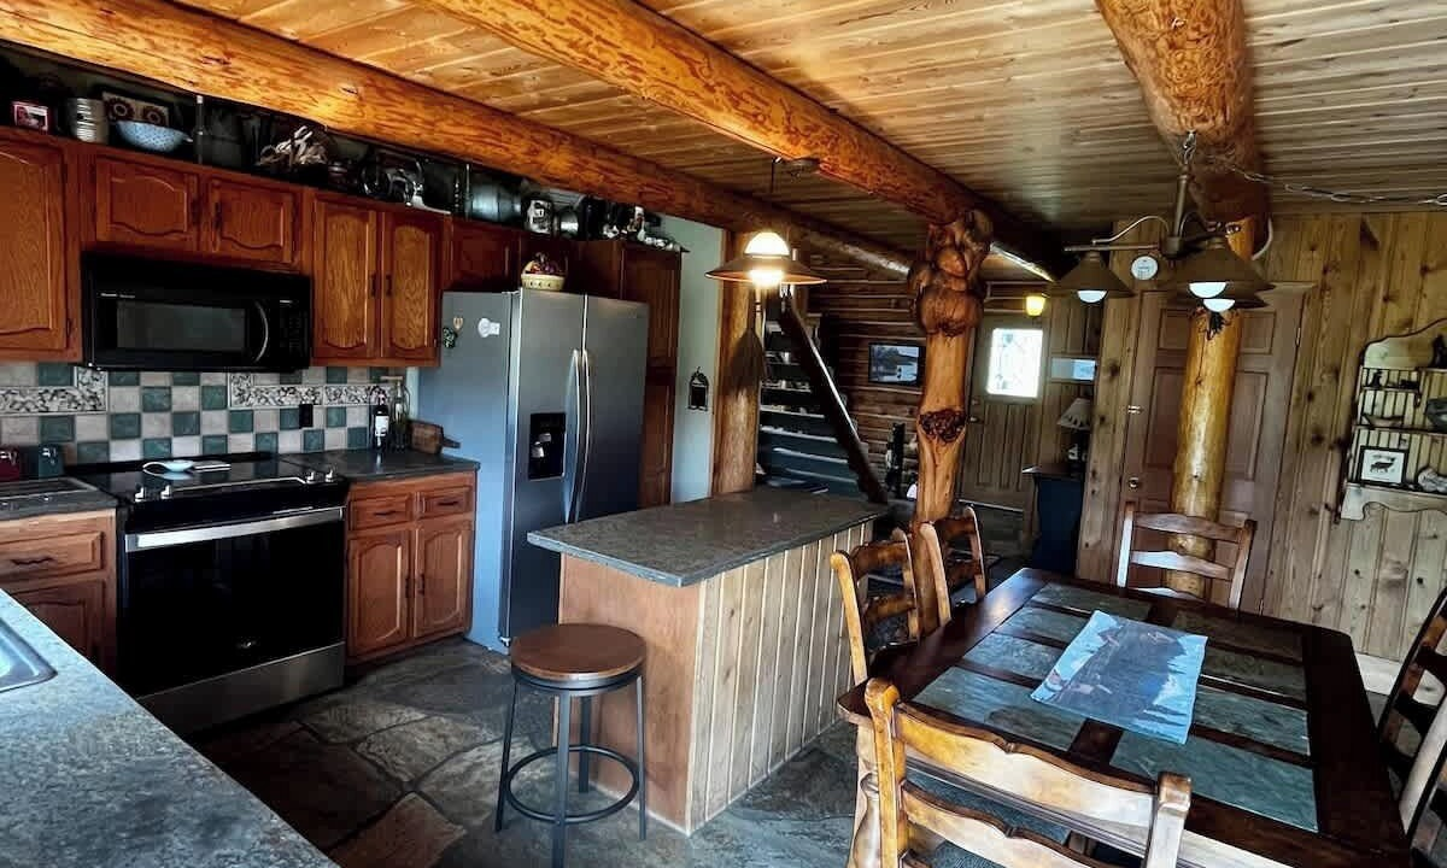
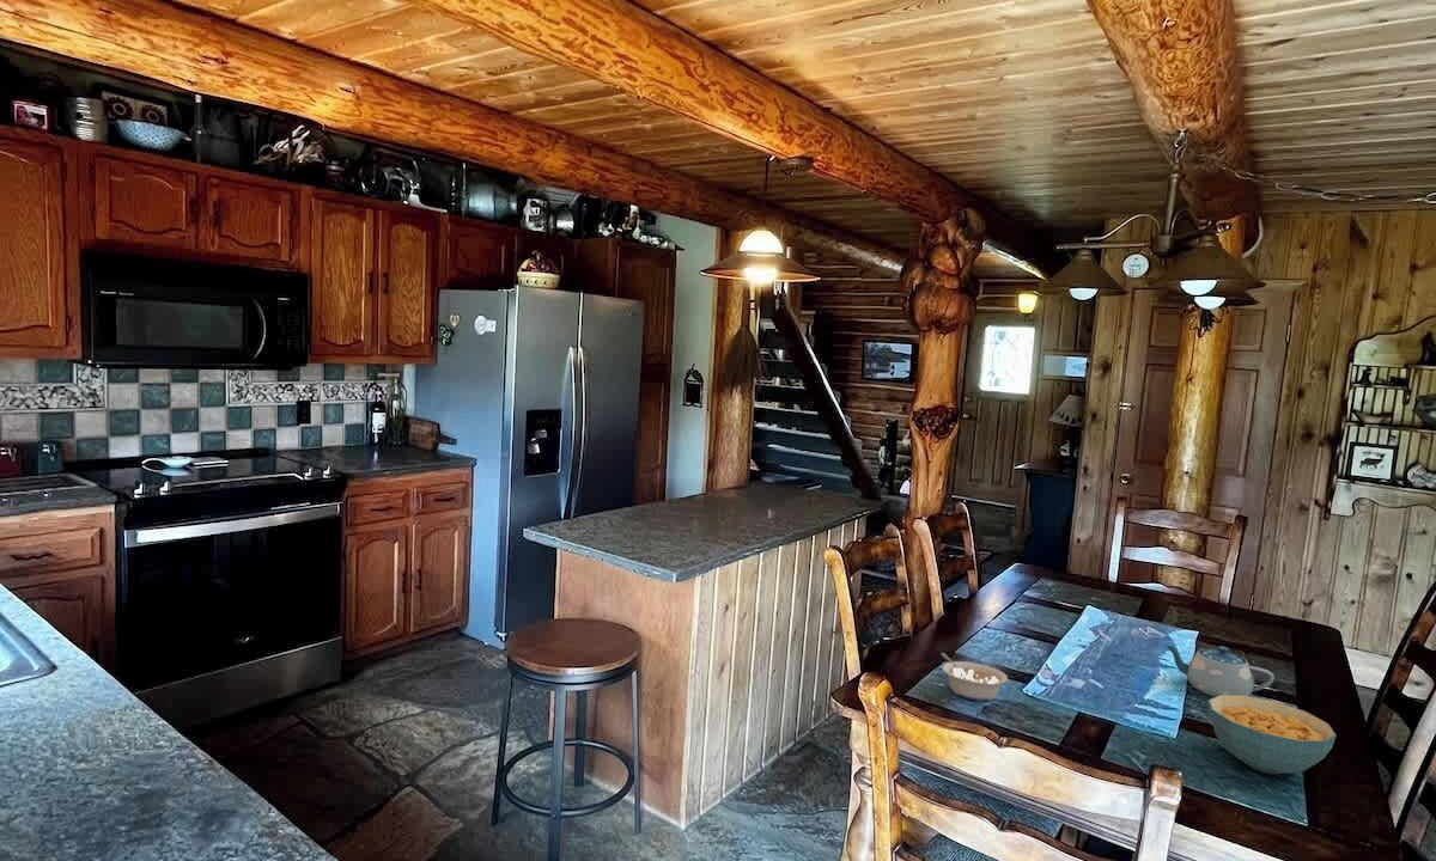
+ chinaware [1164,643,1276,697]
+ legume [939,652,1009,702]
+ cereal bowl [1207,695,1337,775]
